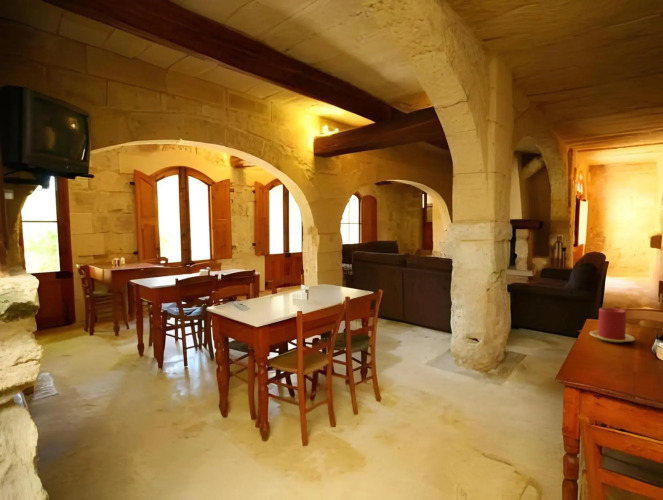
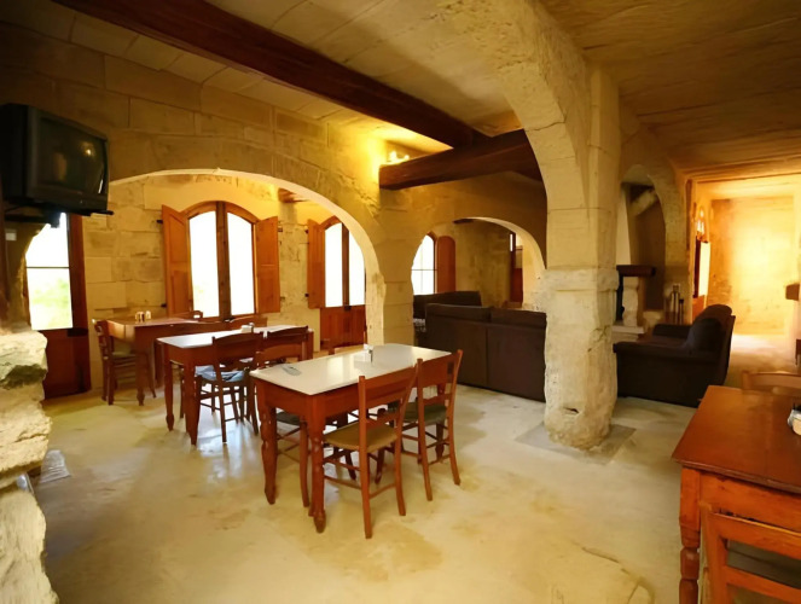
- candle [589,307,636,343]
